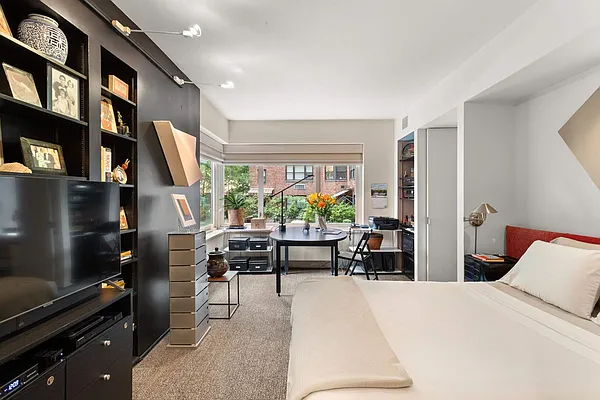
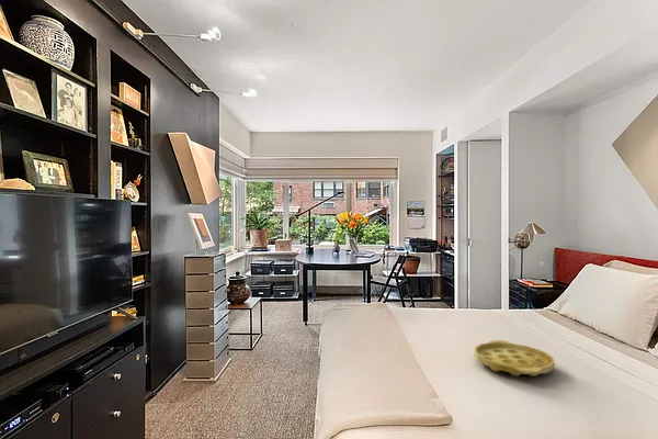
+ tray [474,339,556,378]
